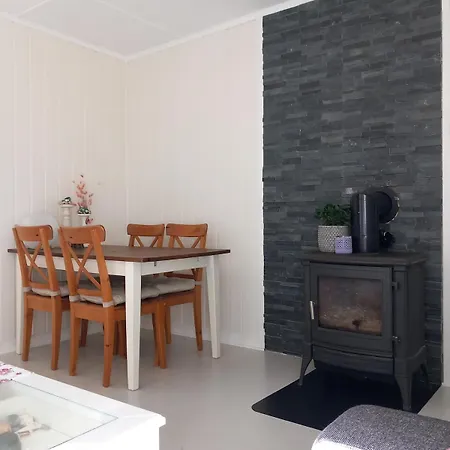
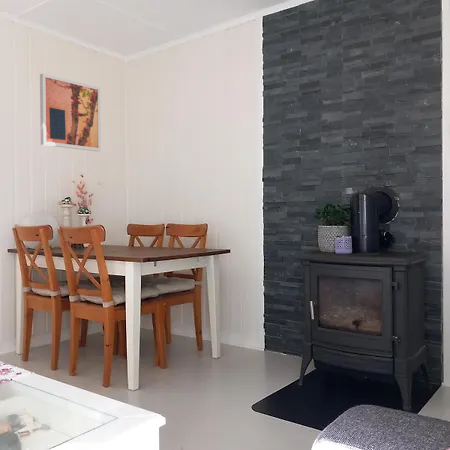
+ wall art [39,72,102,152]
